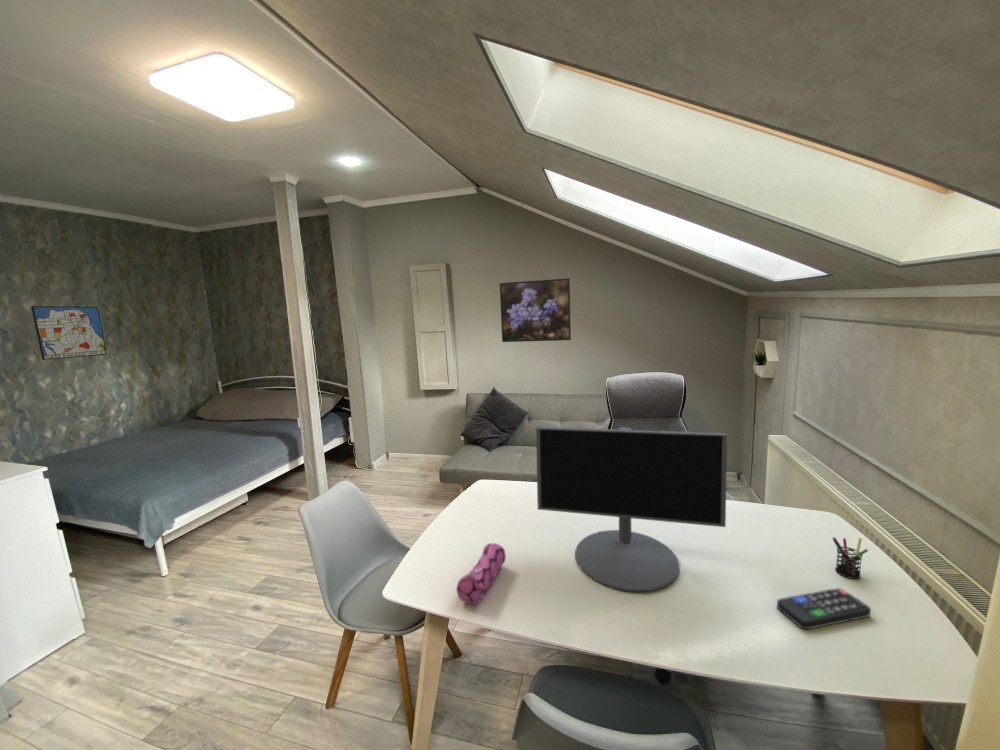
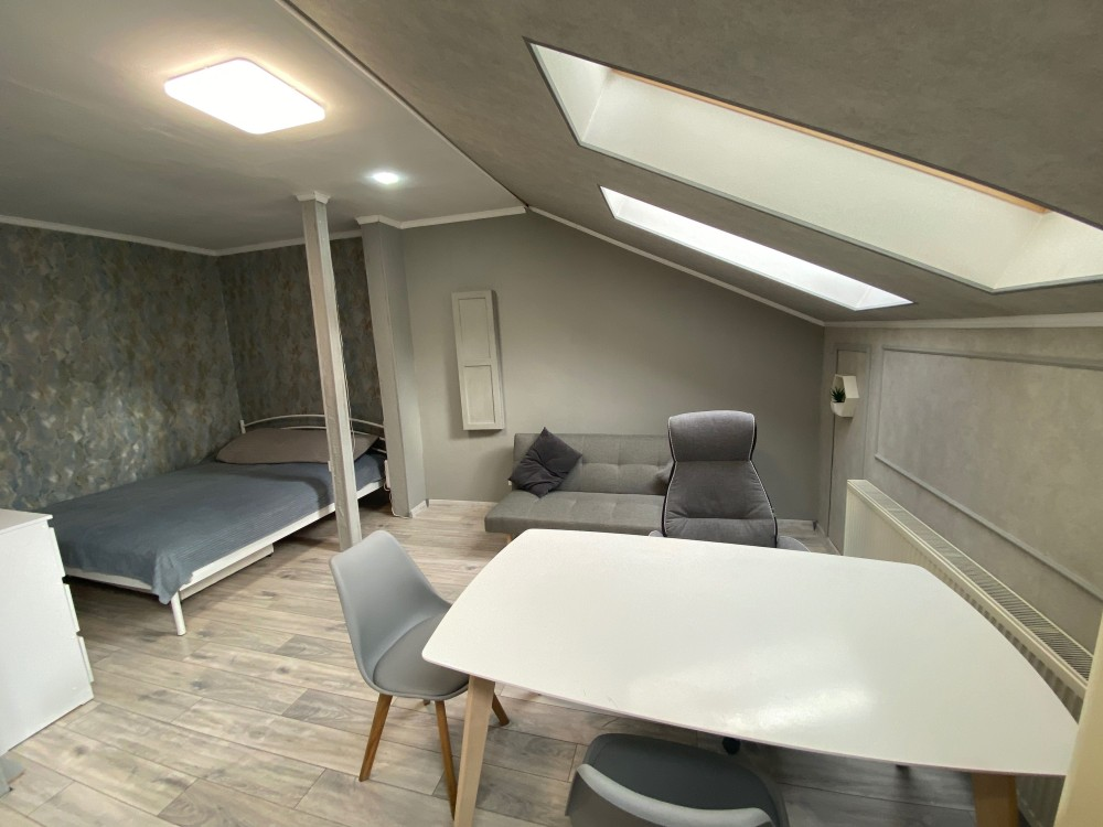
- remote control [776,587,872,630]
- pencil case [456,542,507,605]
- computer monitor [535,426,728,592]
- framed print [499,277,572,343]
- pen holder [831,536,869,580]
- wall art [30,305,108,361]
